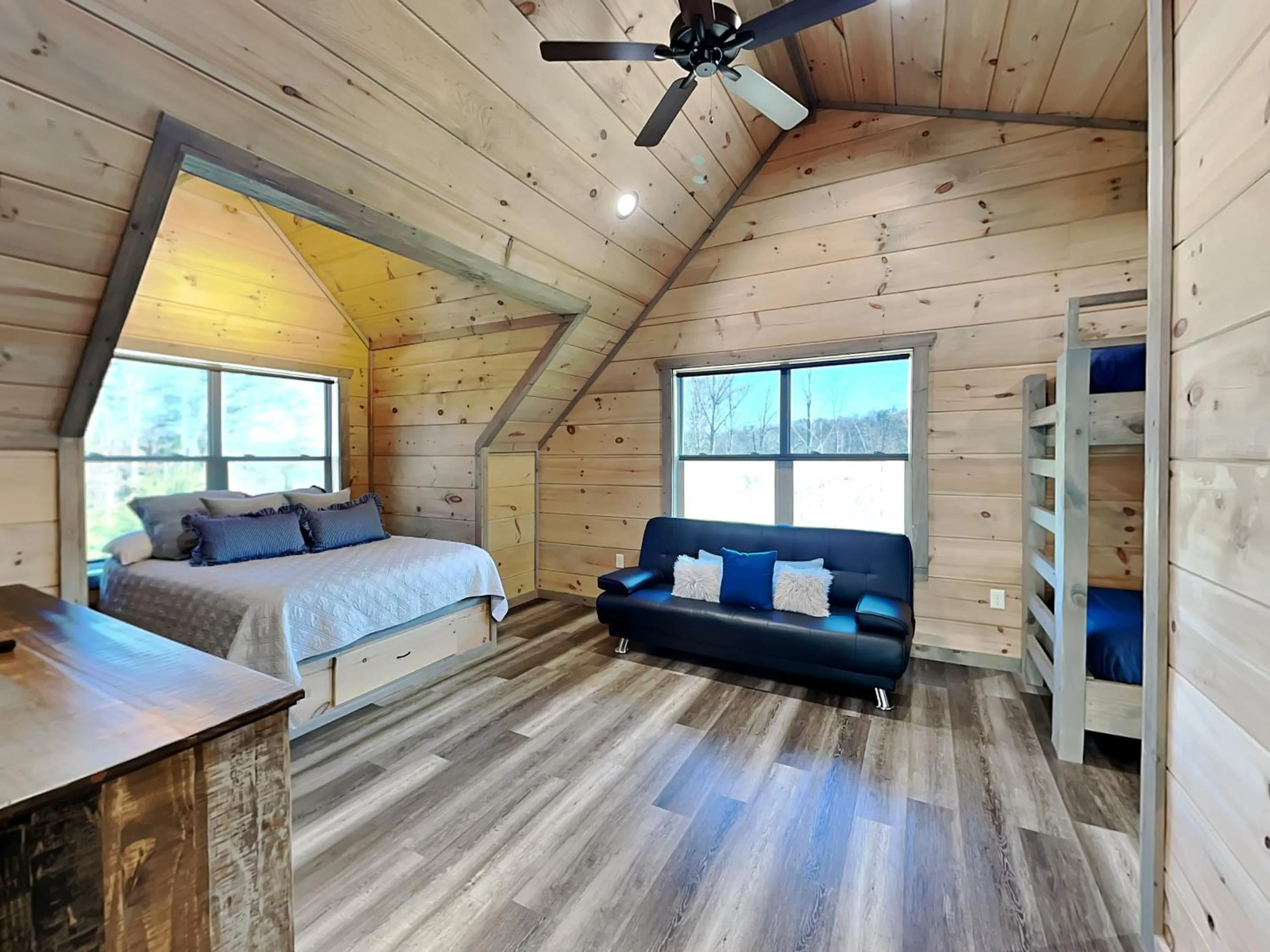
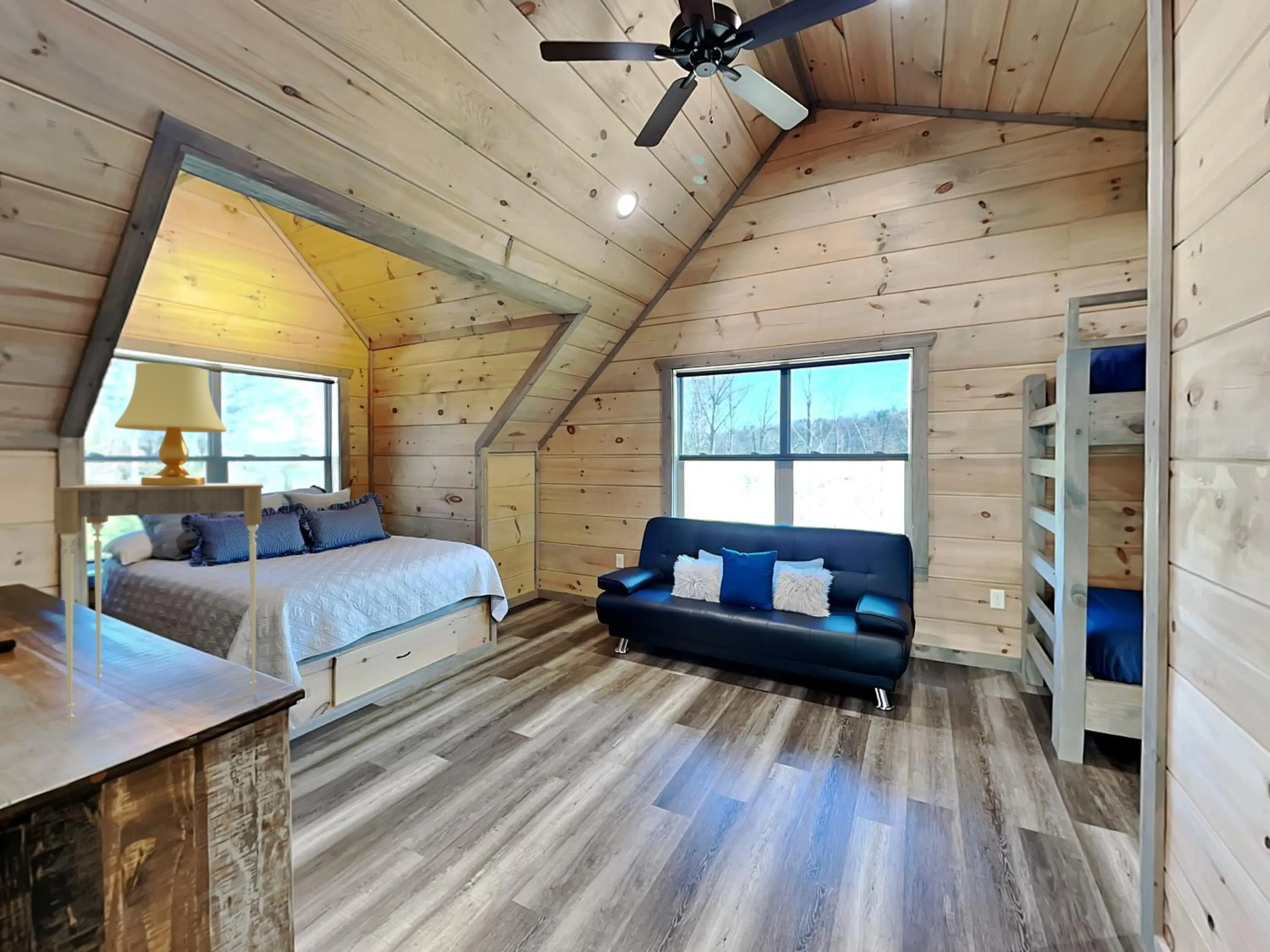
+ table lamp [54,362,264,732]
